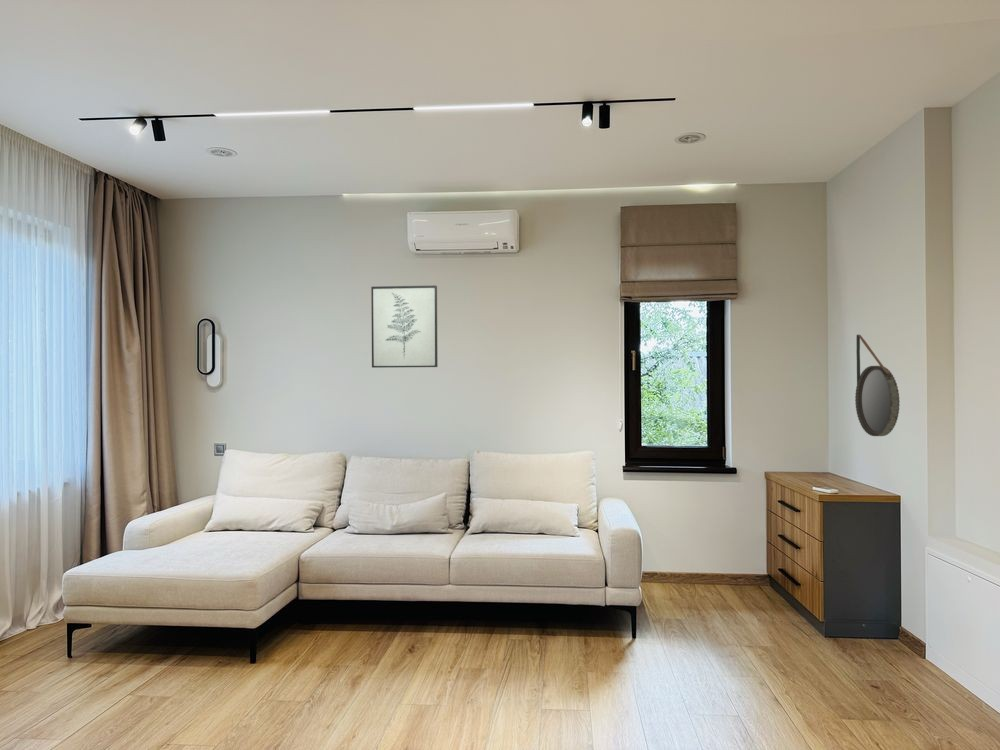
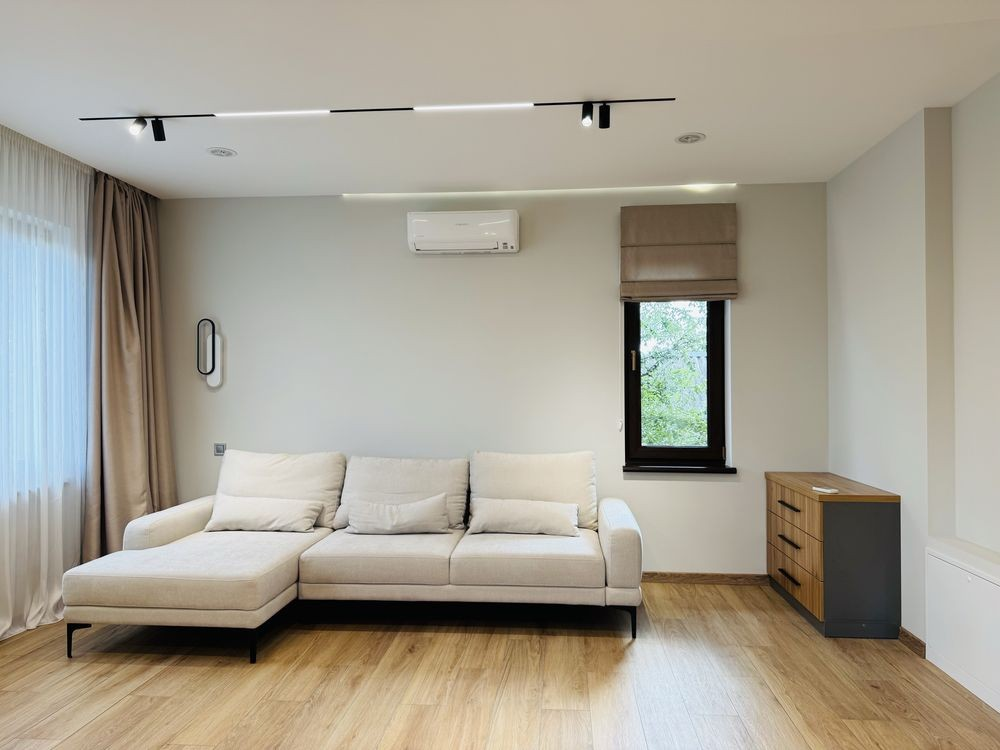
- home mirror [854,334,901,437]
- wall art [370,284,439,369]
